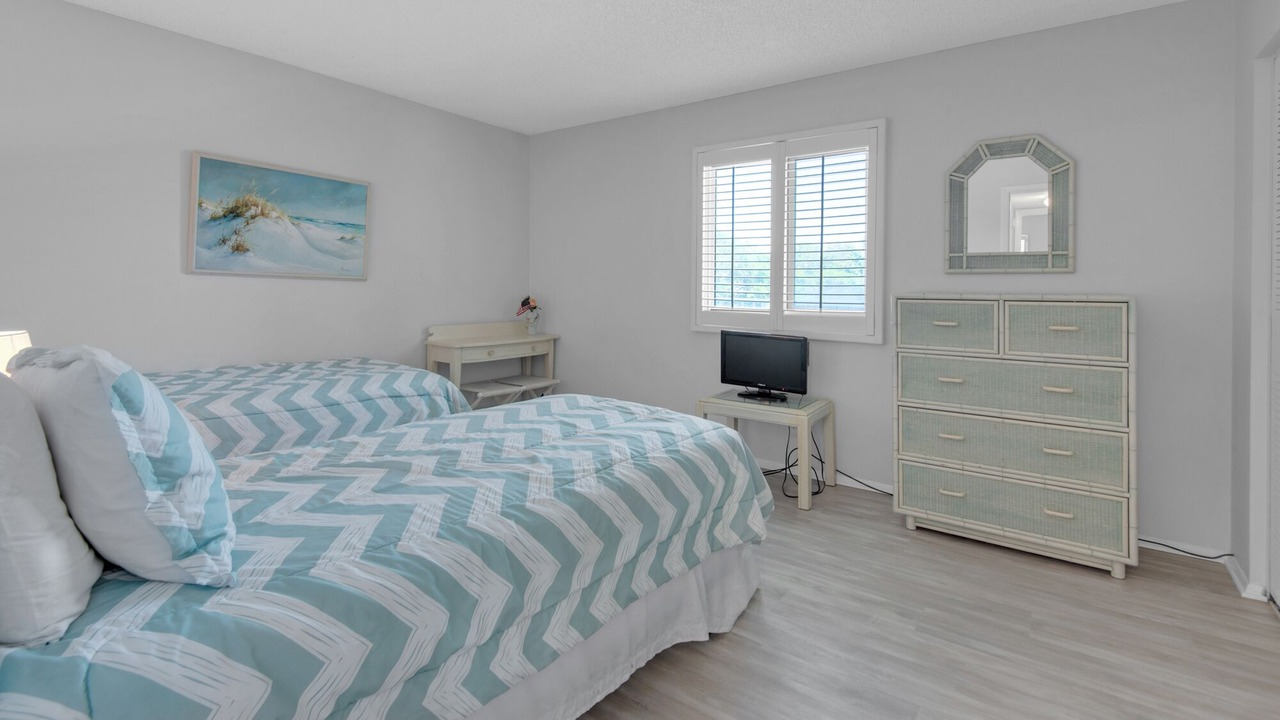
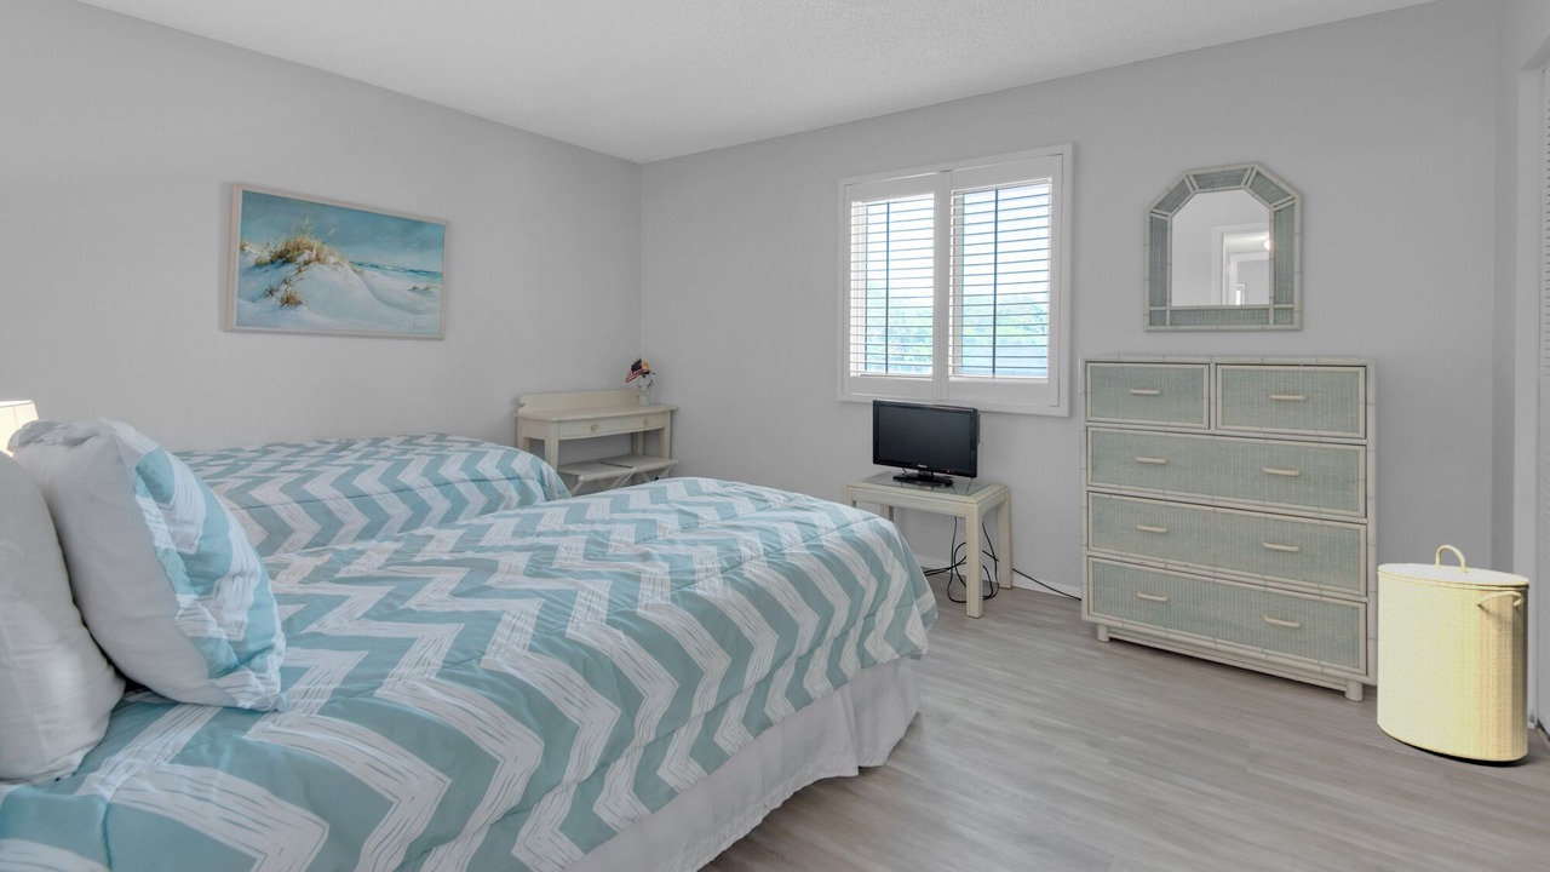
+ laundry hamper [1377,544,1531,762]
